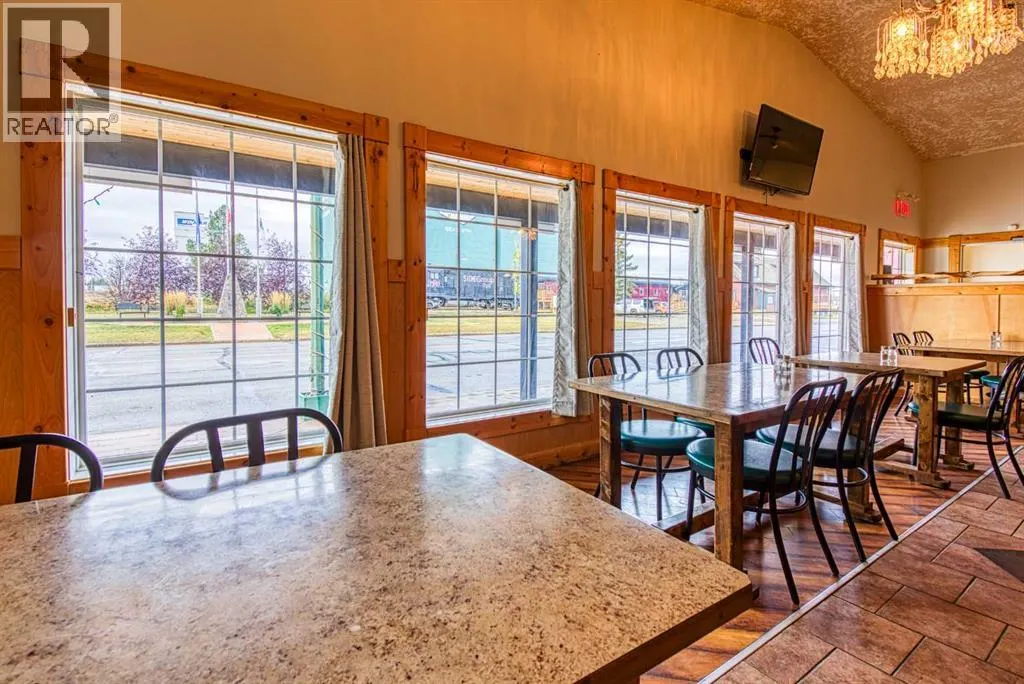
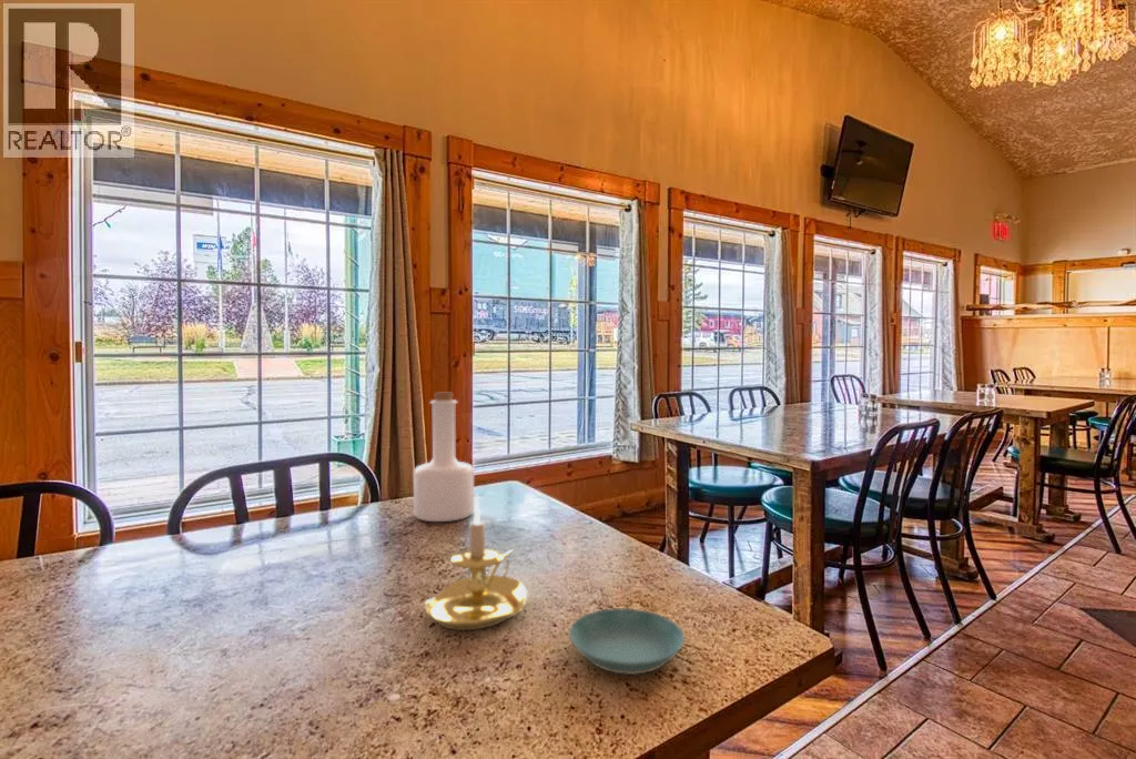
+ candle holder [424,492,528,631]
+ bottle [413,392,475,523]
+ saucer [568,607,686,676]
